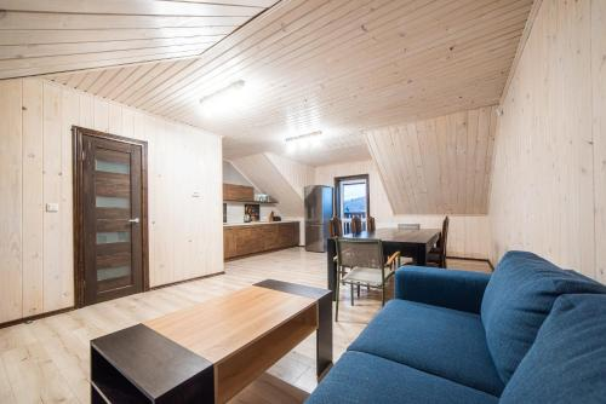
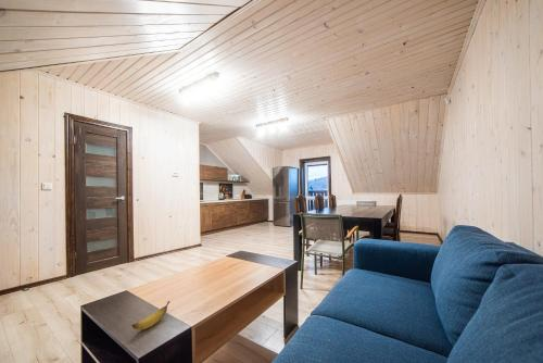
+ banana [130,300,172,330]
